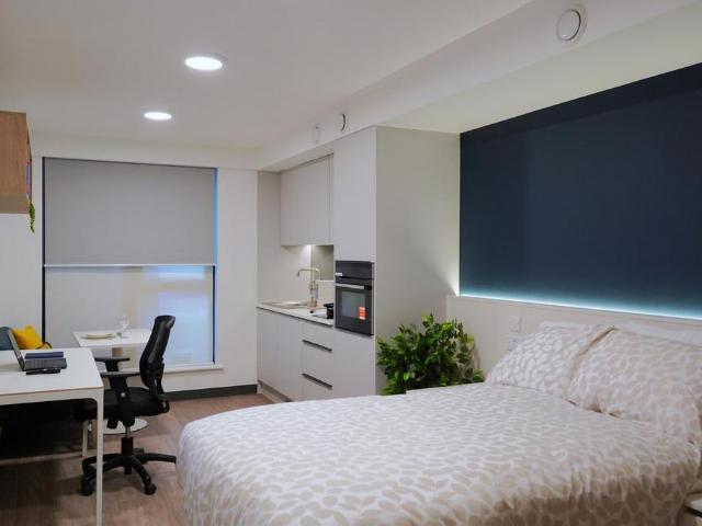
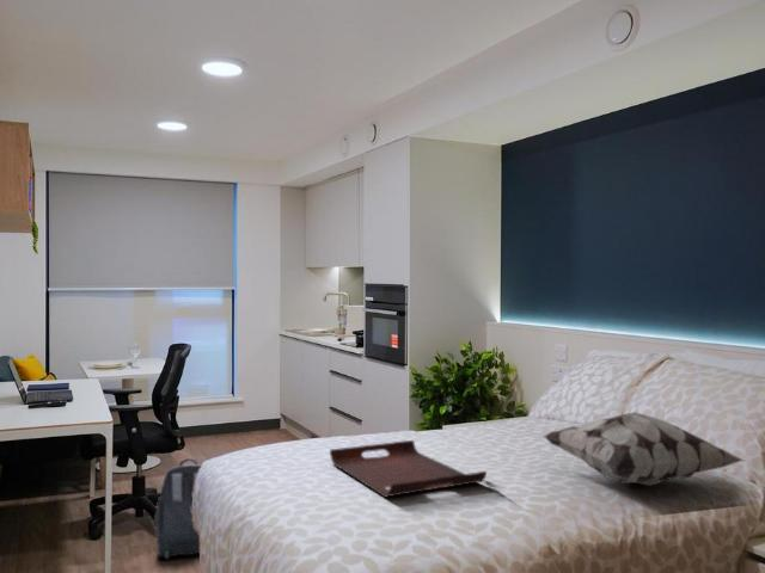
+ serving tray [329,439,488,498]
+ backpack [153,457,202,561]
+ decorative pillow [541,412,745,487]
